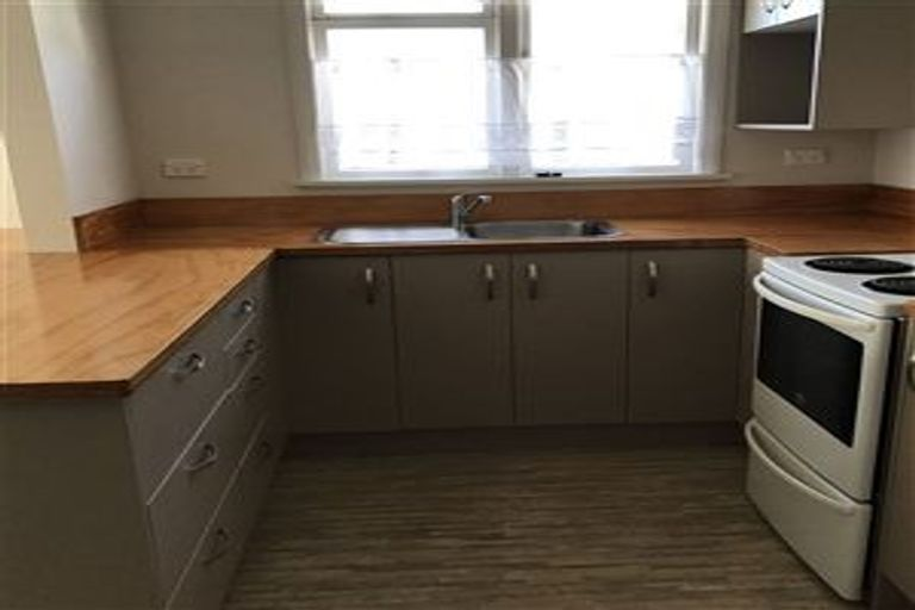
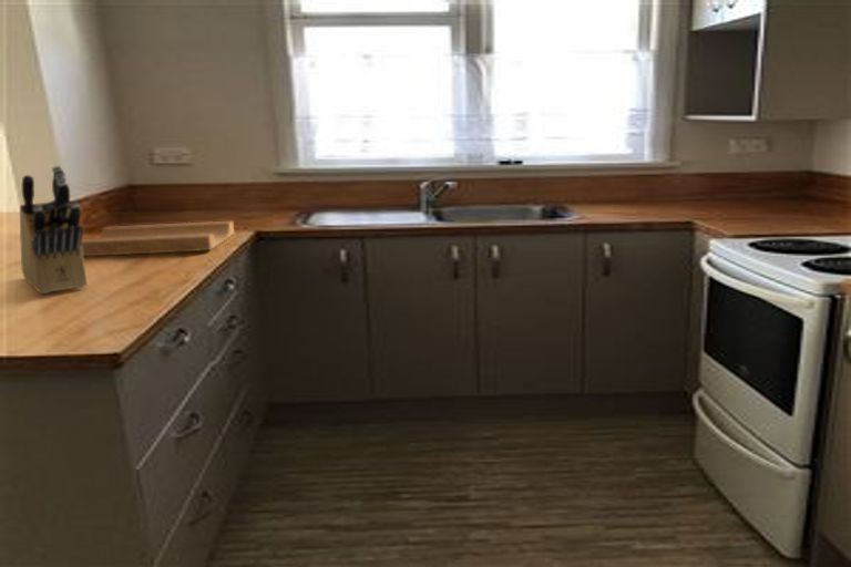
+ cutting board [81,220,235,257]
+ knife block [19,165,89,295]
